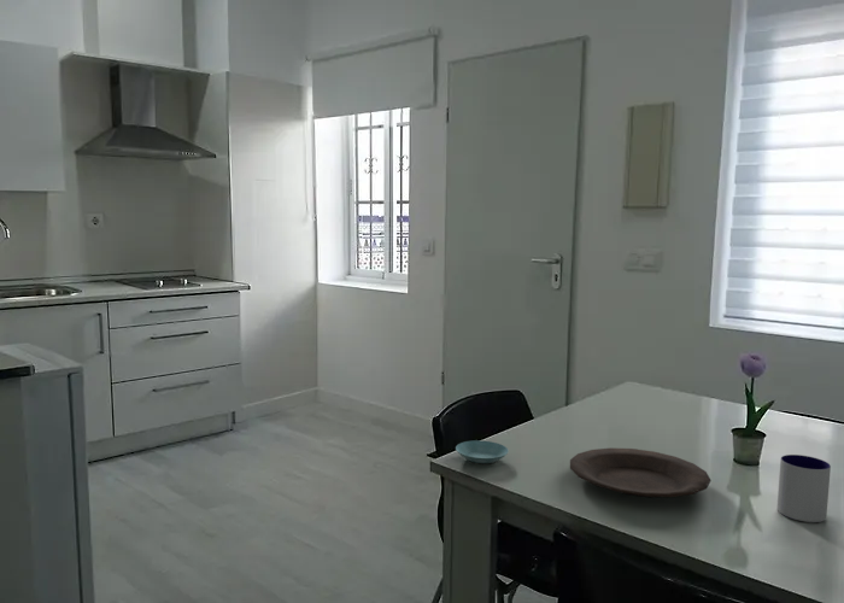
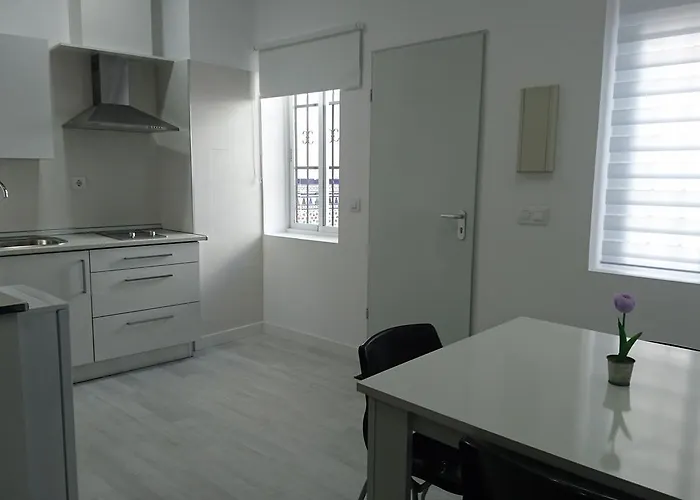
- saucer [455,439,510,464]
- mug [776,453,832,523]
- plate [569,447,713,498]
